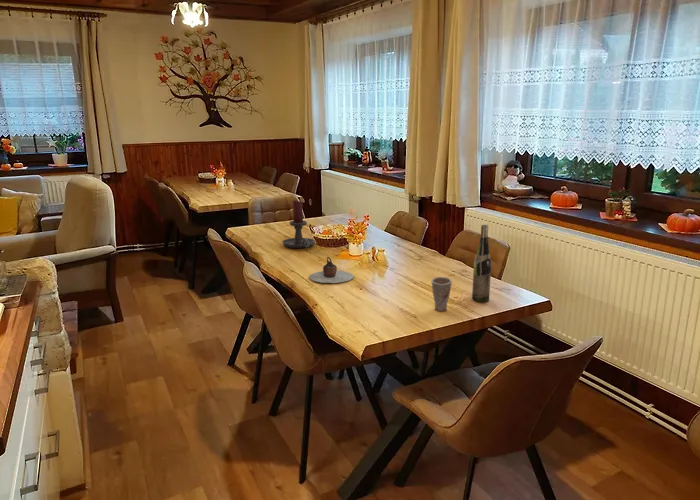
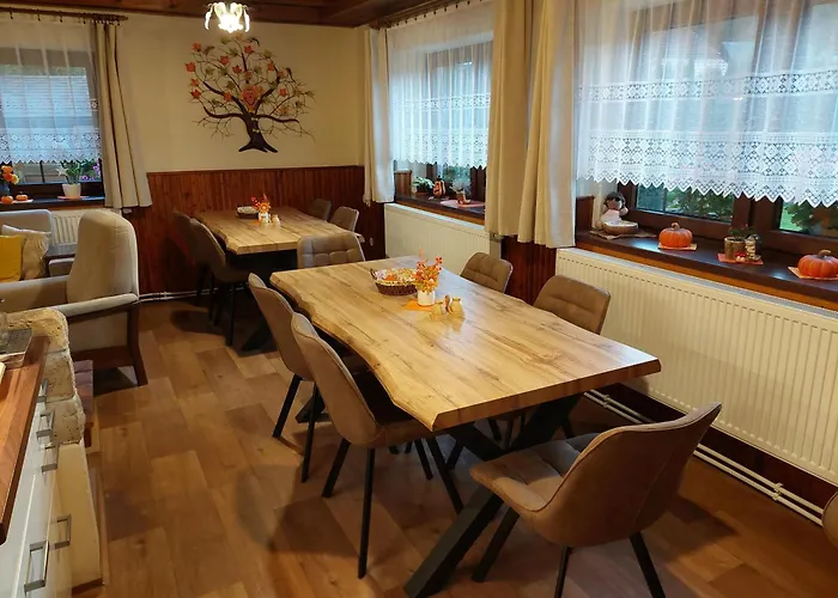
- wine bottle [471,224,492,303]
- teapot [308,256,355,284]
- candle holder [281,199,316,249]
- cup [430,276,453,312]
